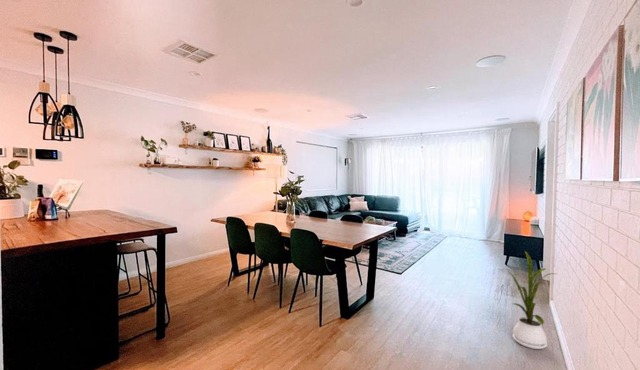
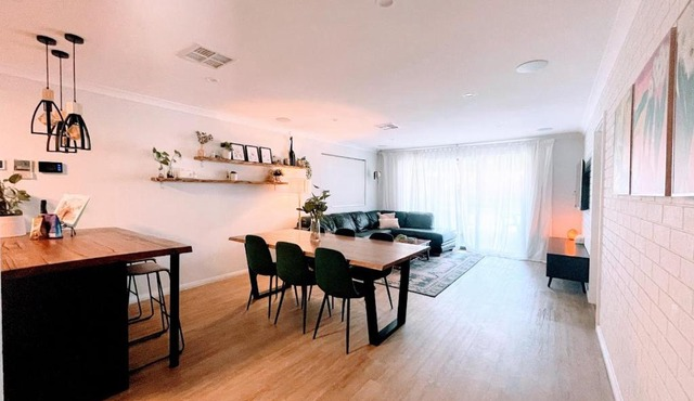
- house plant [508,250,556,350]
